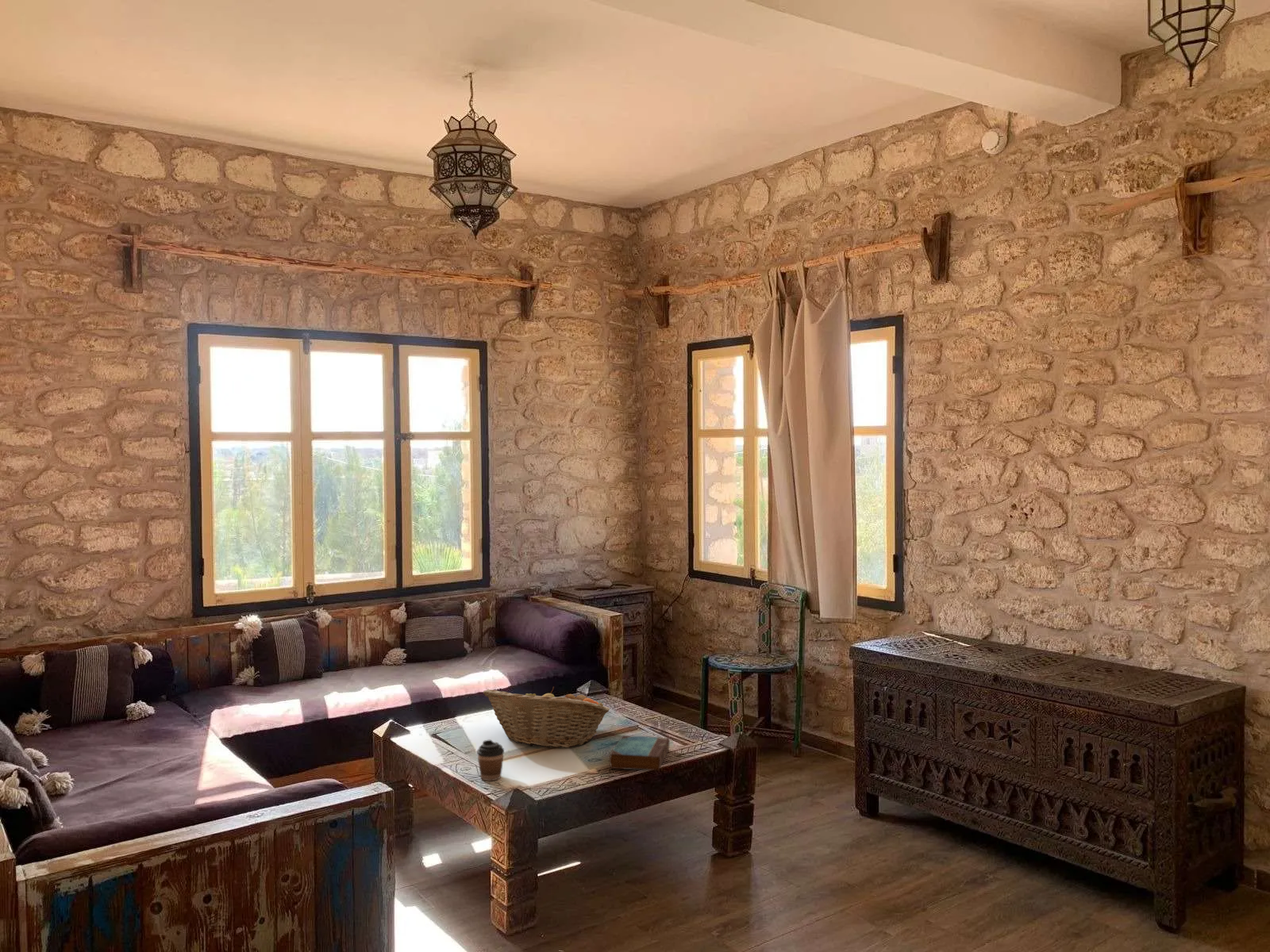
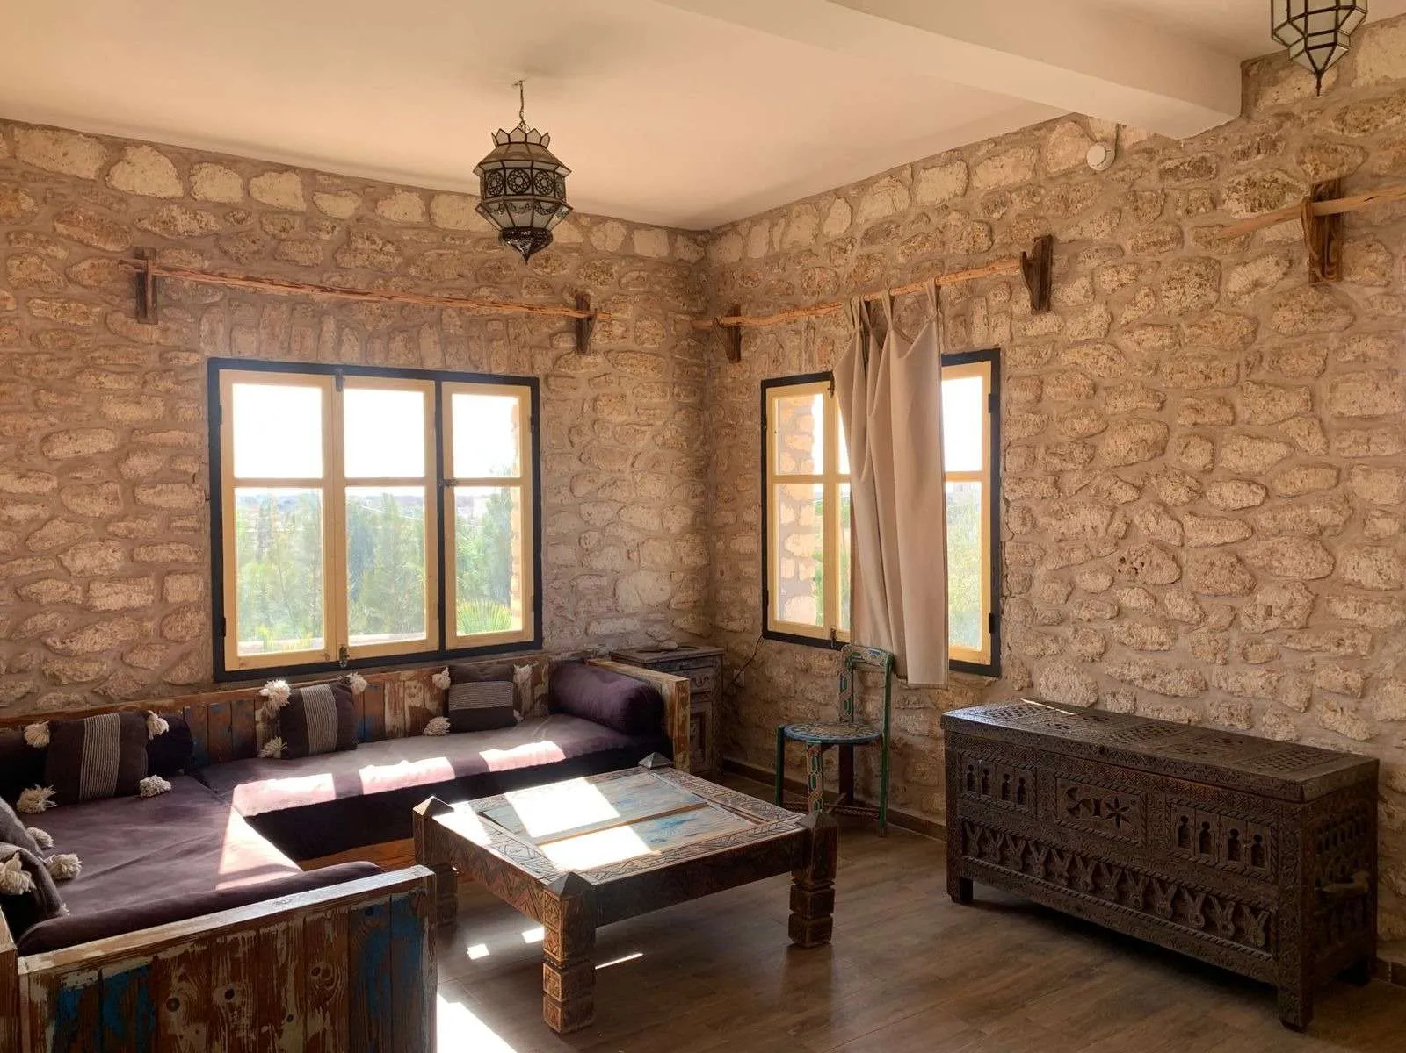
- fruit basket [483,685,610,749]
- book [609,735,670,771]
- coffee cup [476,739,505,781]
